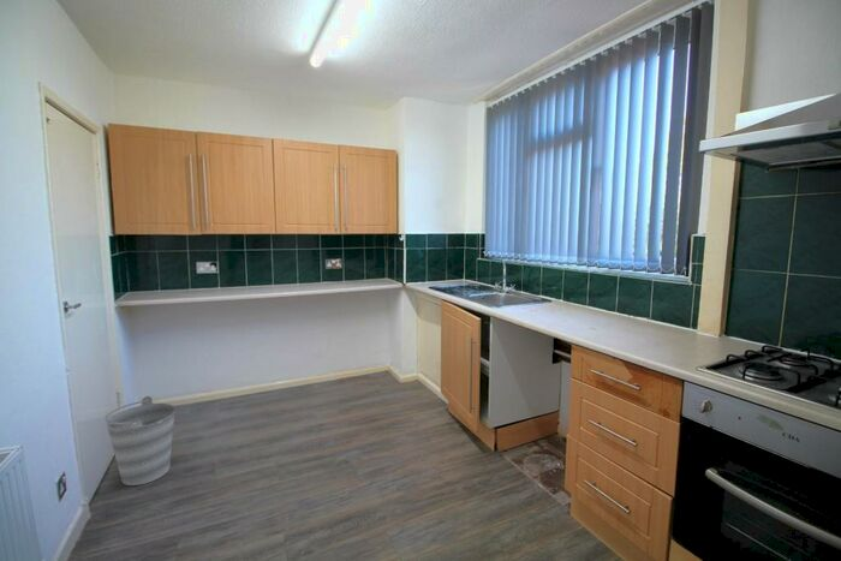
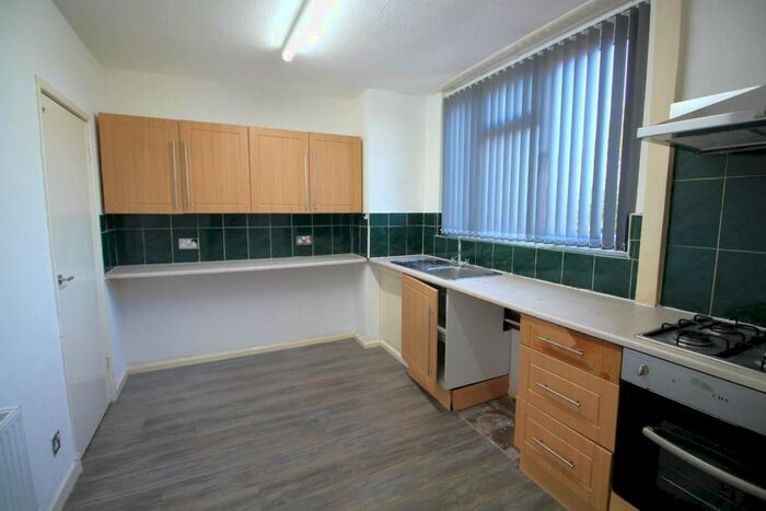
- bucket [105,395,177,487]
